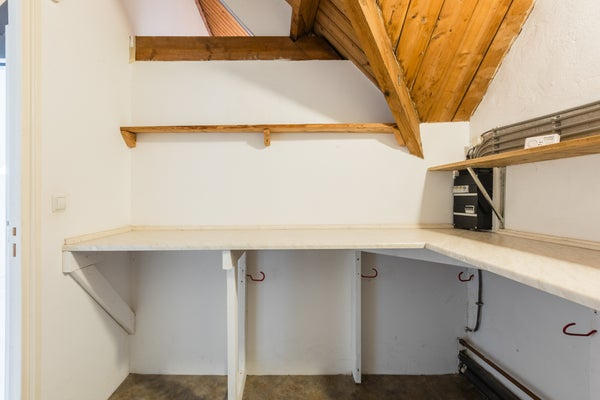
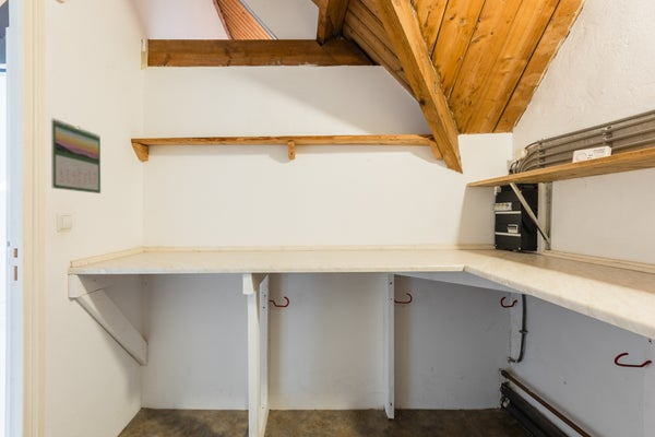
+ calendar [50,117,102,194]
